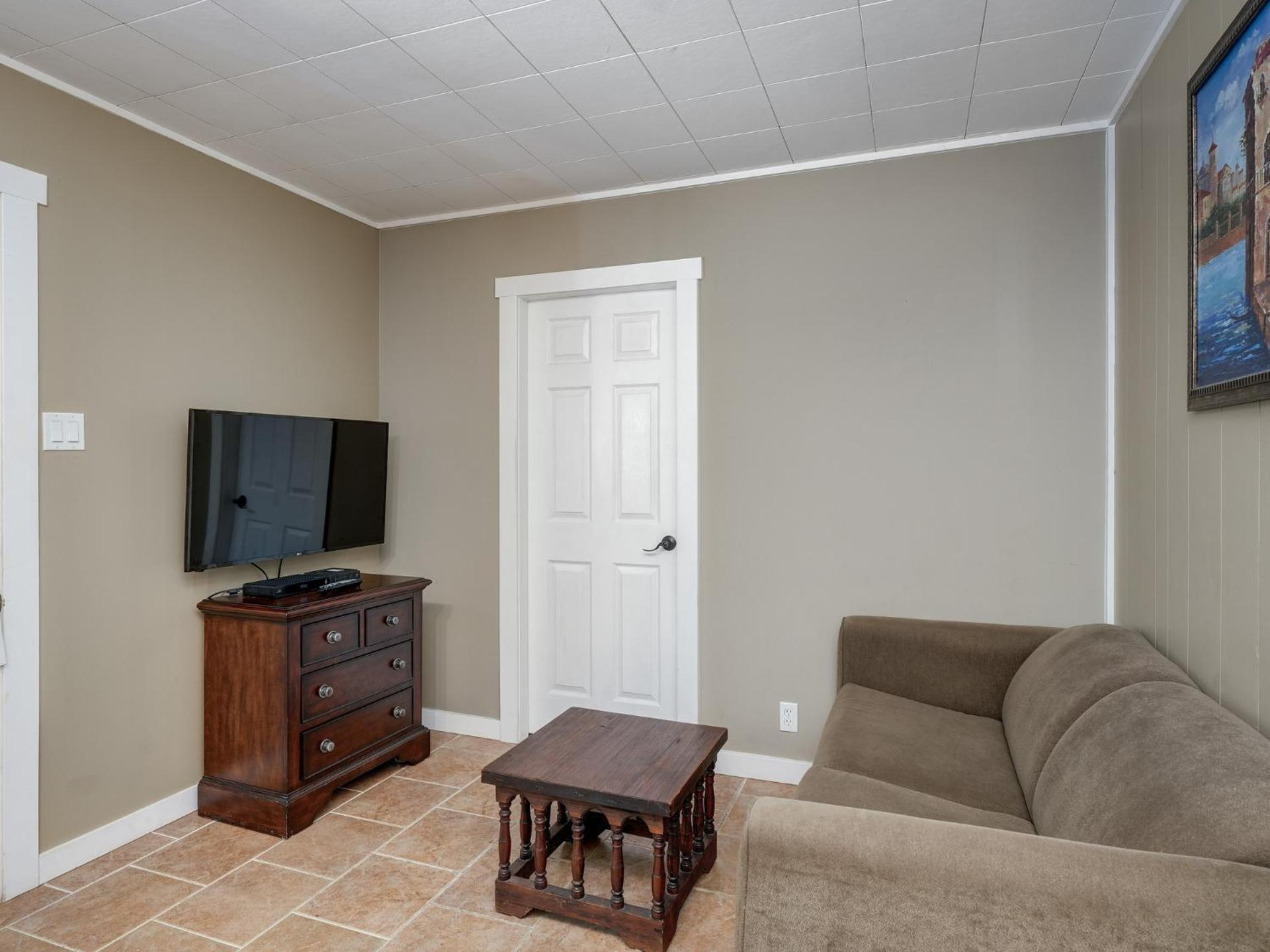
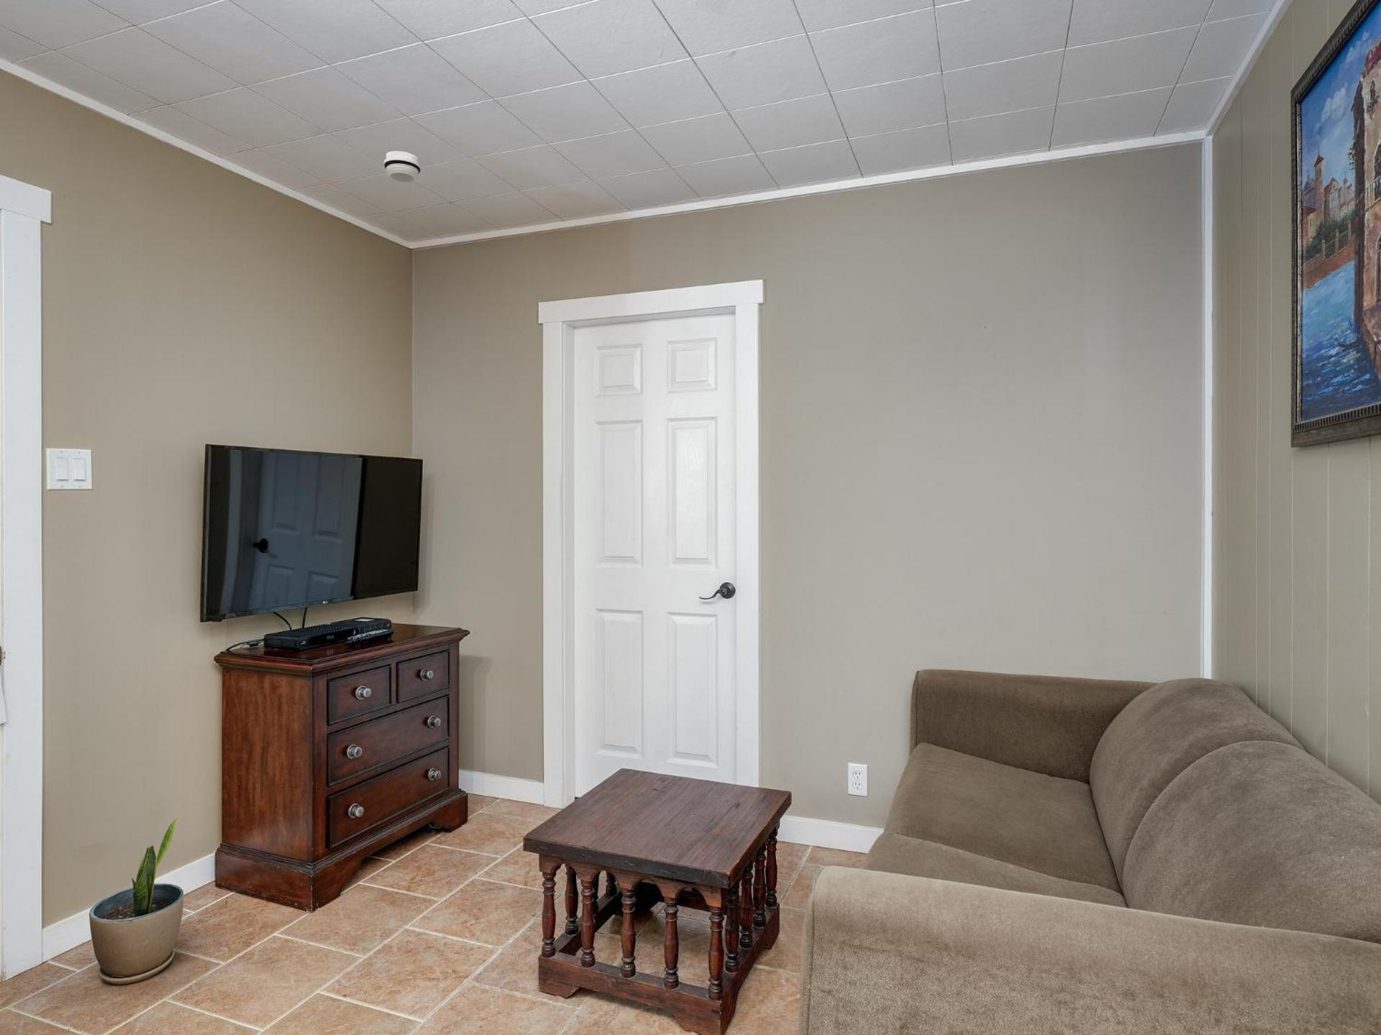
+ smoke detector [384,150,422,184]
+ potted plant [88,816,184,985]
